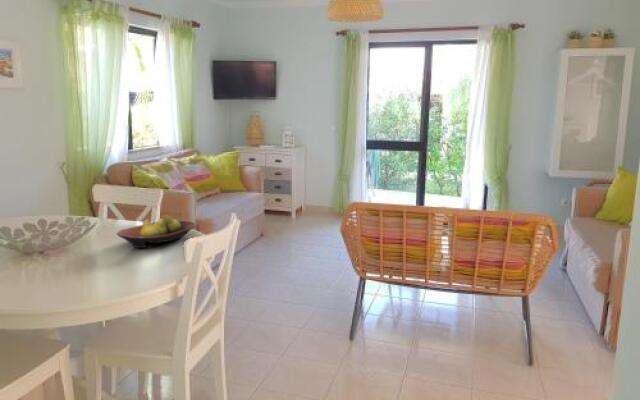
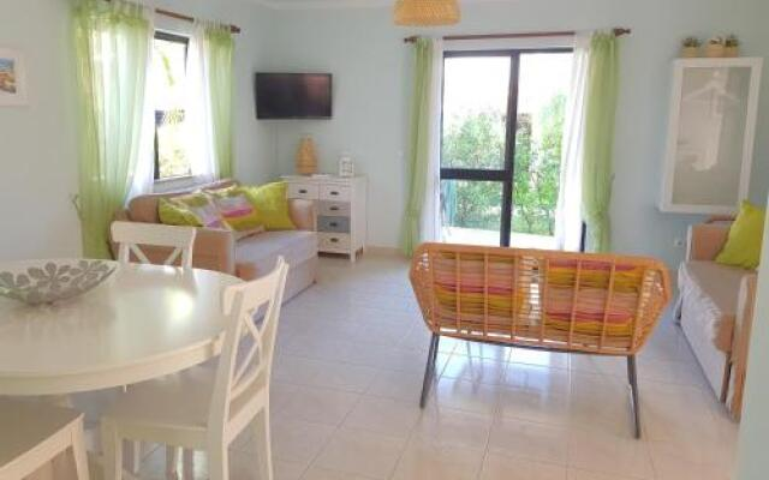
- fruit bowl [116,214,197,249]
